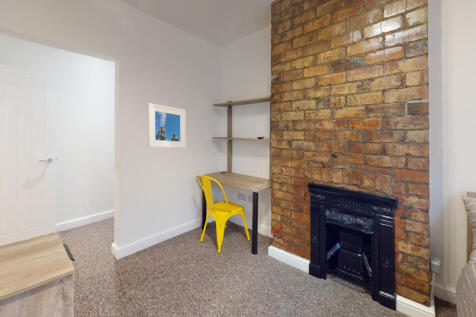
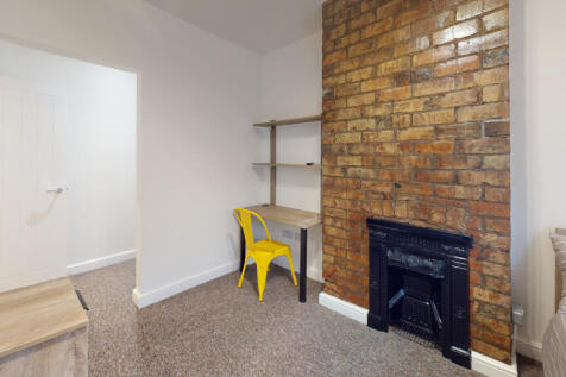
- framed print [147,102,187,149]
